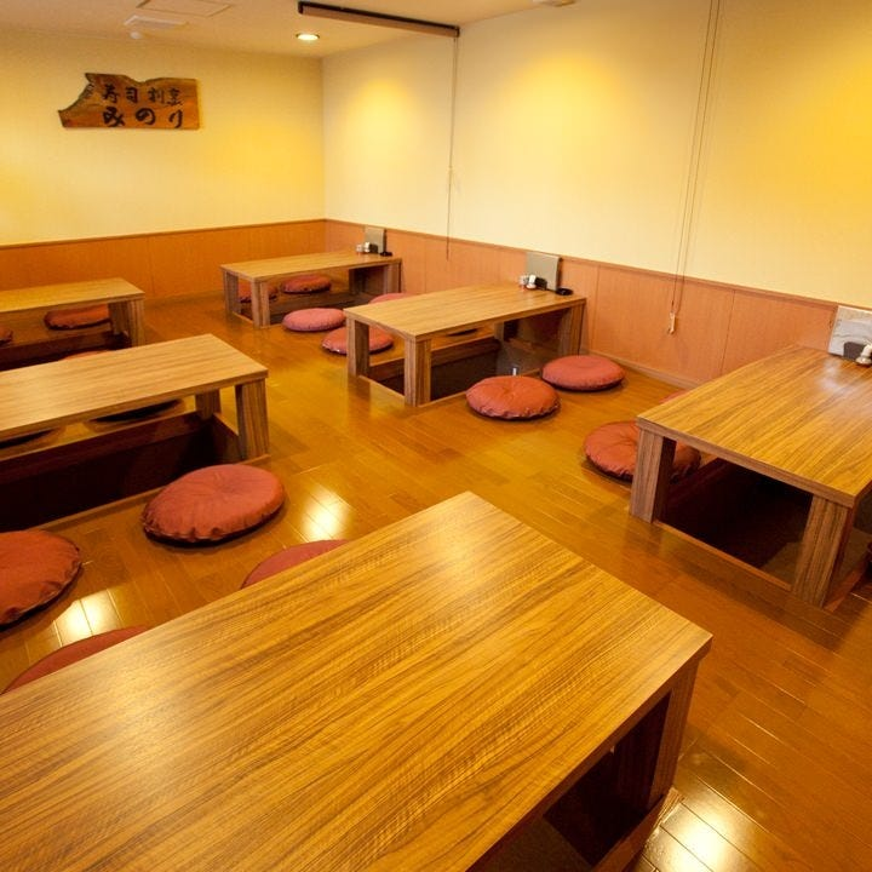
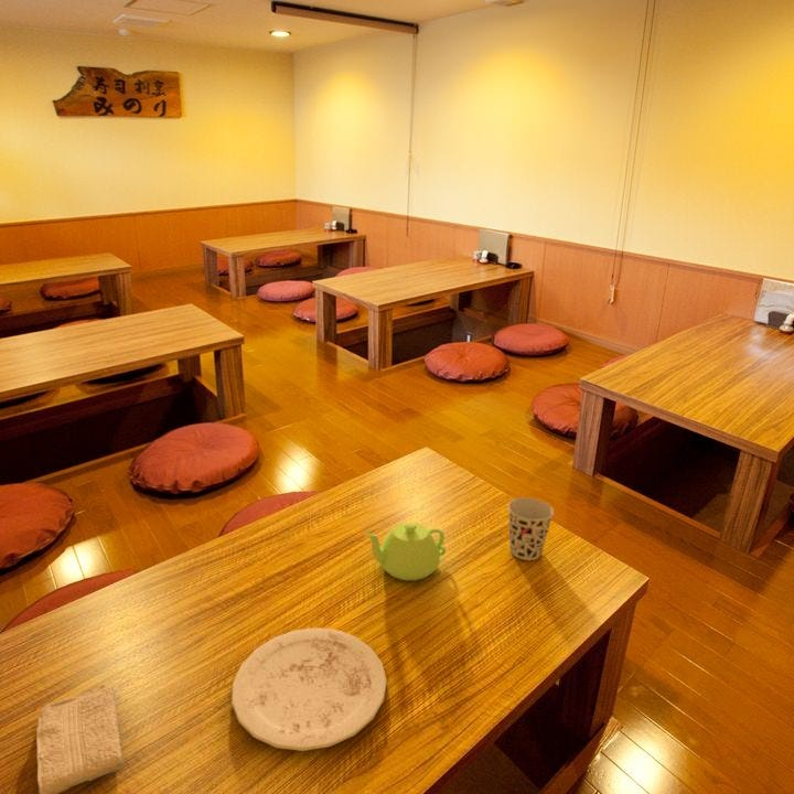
+ plate [230,626,388,752]
+ washcloth [35,684,126,794]
+ teapot [364,522,447,582]
+ cup [507,496,555,561]
